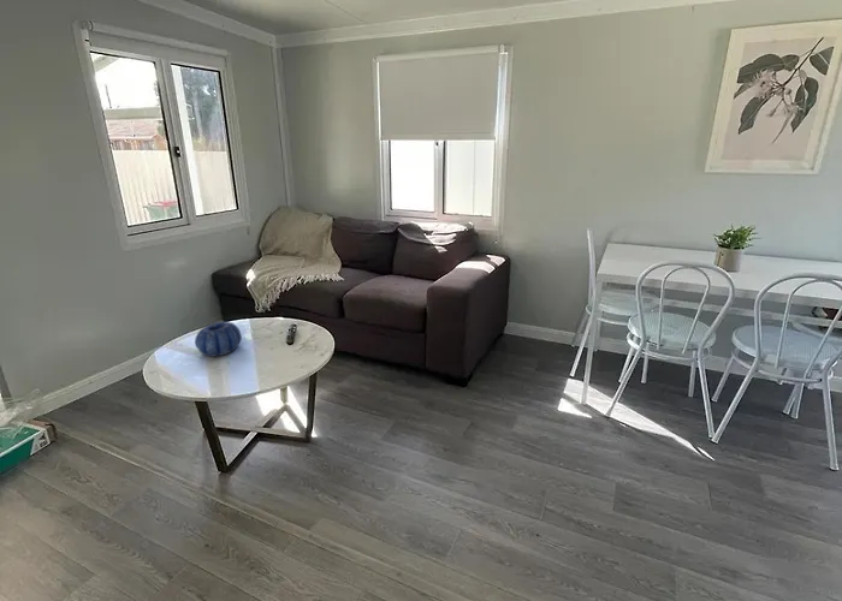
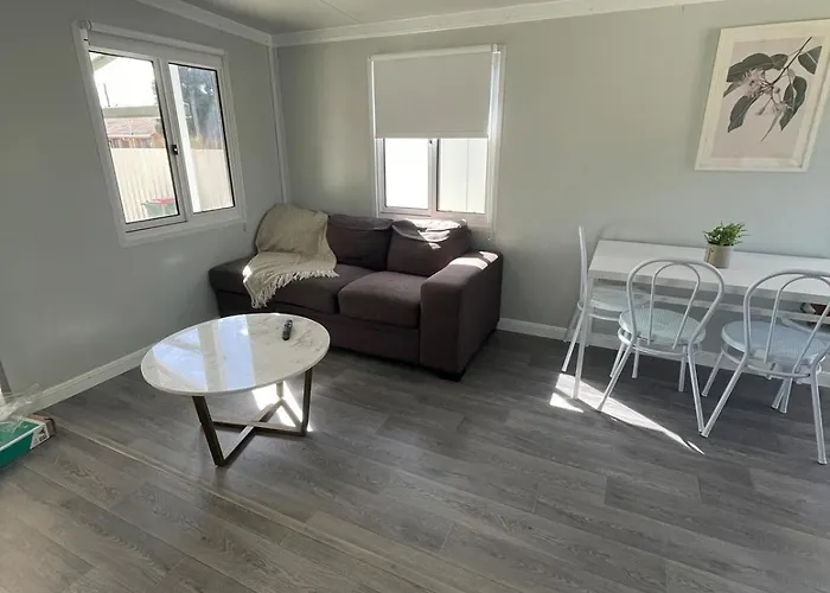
- decorative bowl [194,320,243,358]
